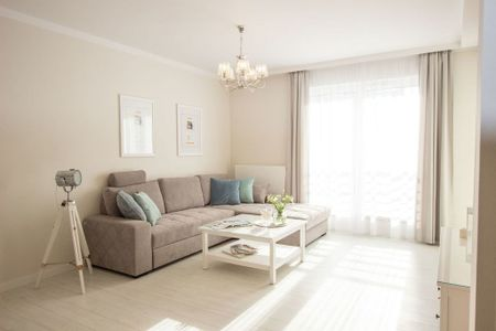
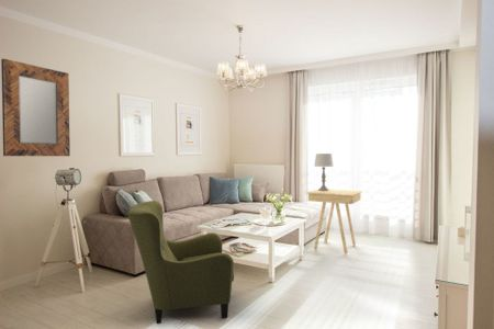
+ table lamp [313,152,335,191]
+ armchair [126,200,235,325]
+ side table [306,189,363,256]
+ home mirror [0,58,71,157]
